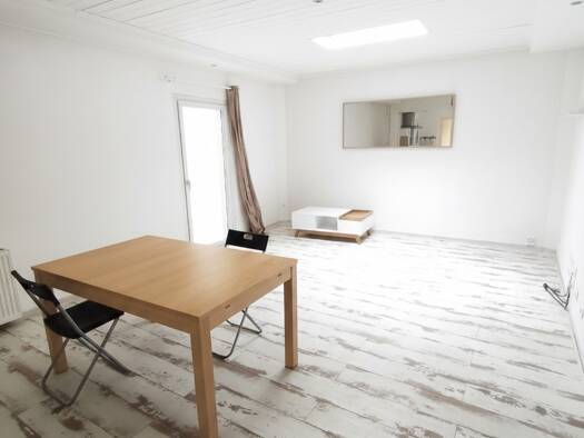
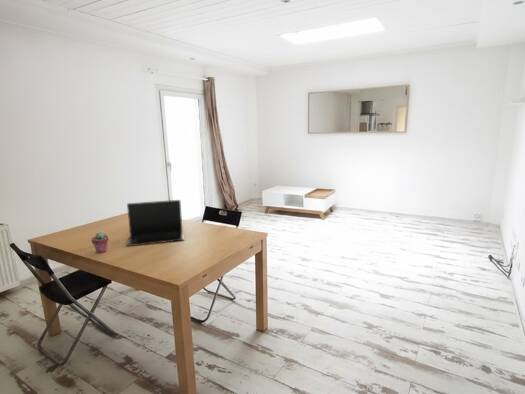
+ potted succulent [90,231,109,254]
+ laptop [125,199,185,247]
